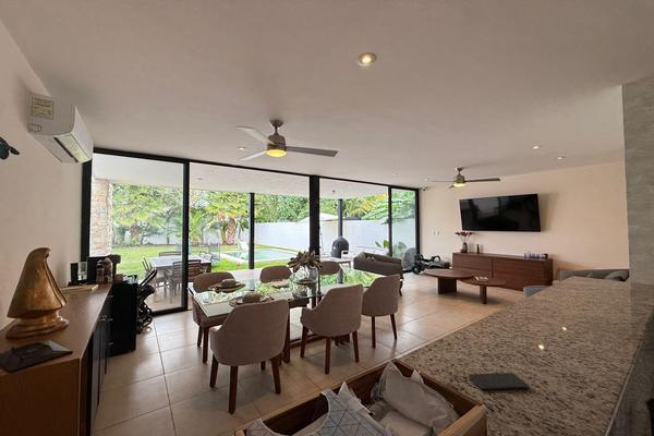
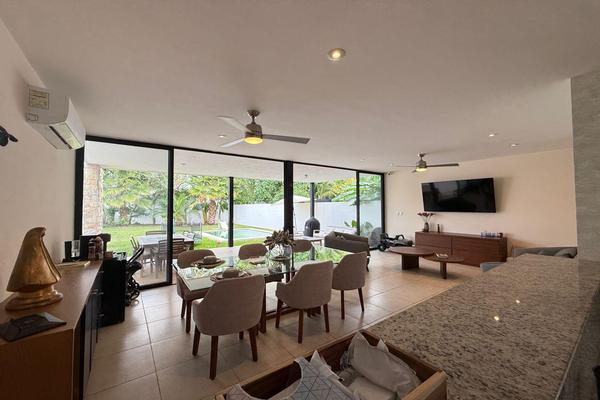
- smartphone [468,372,530,391]
